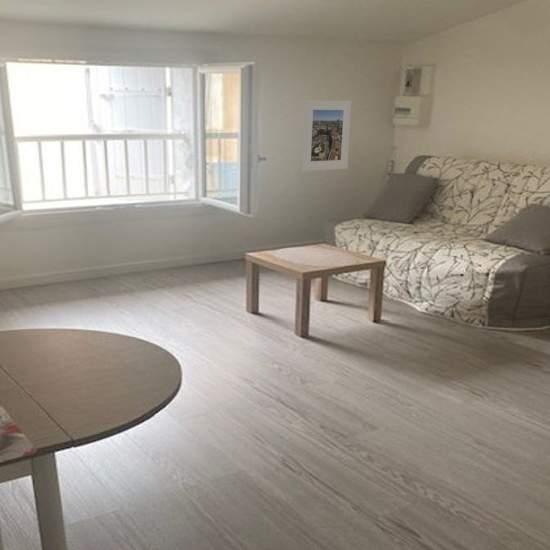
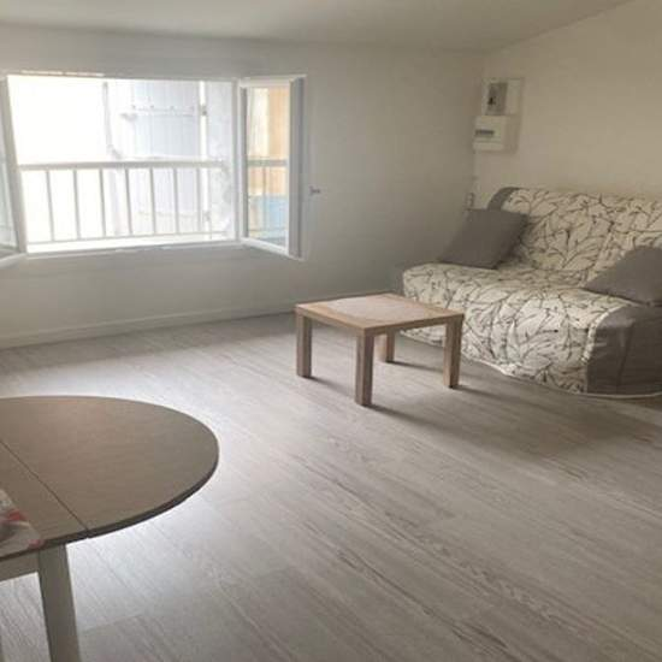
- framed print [301,99,352,172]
